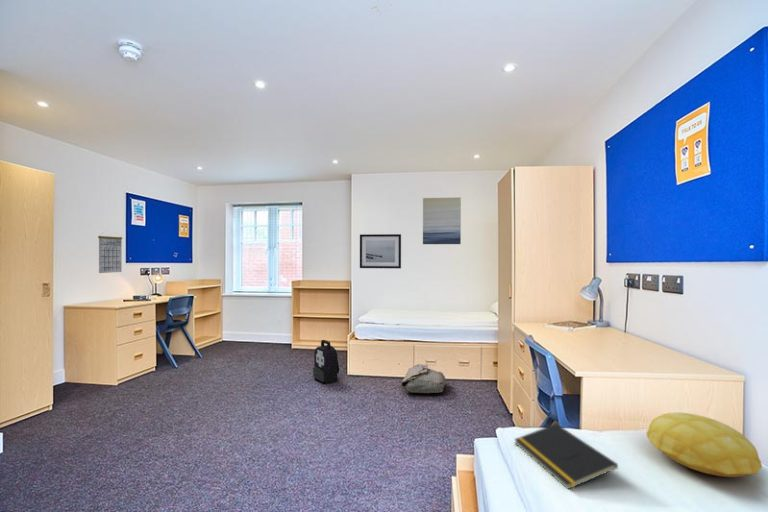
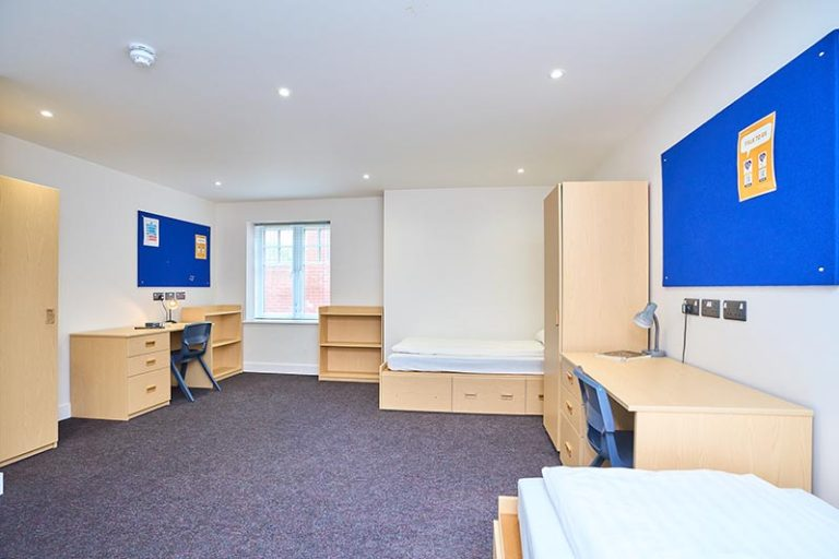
- backpack [312,339,340,385]
- calendar [97,229,123,274]
- notepad [513,423,619,490]
- bag [400,363,447,394]
- wall art [422,196,462,245]
- cushion [645,412,763,478]
- wall art [359,233,402,269]
